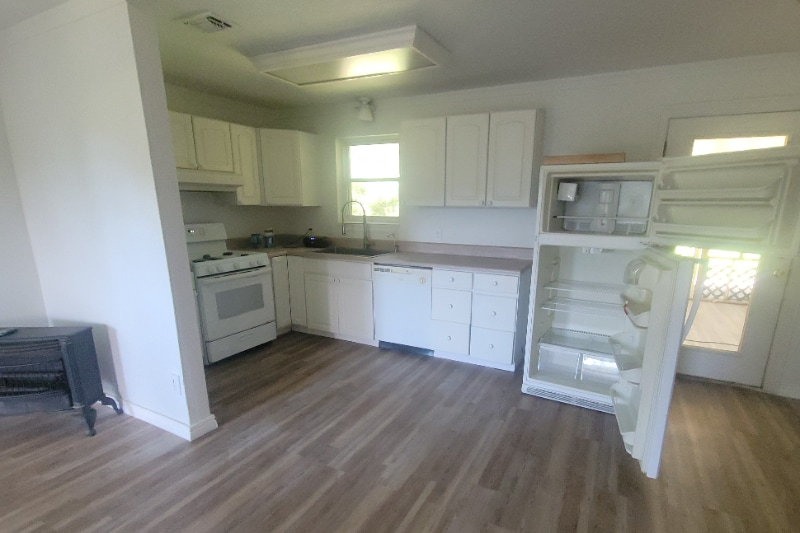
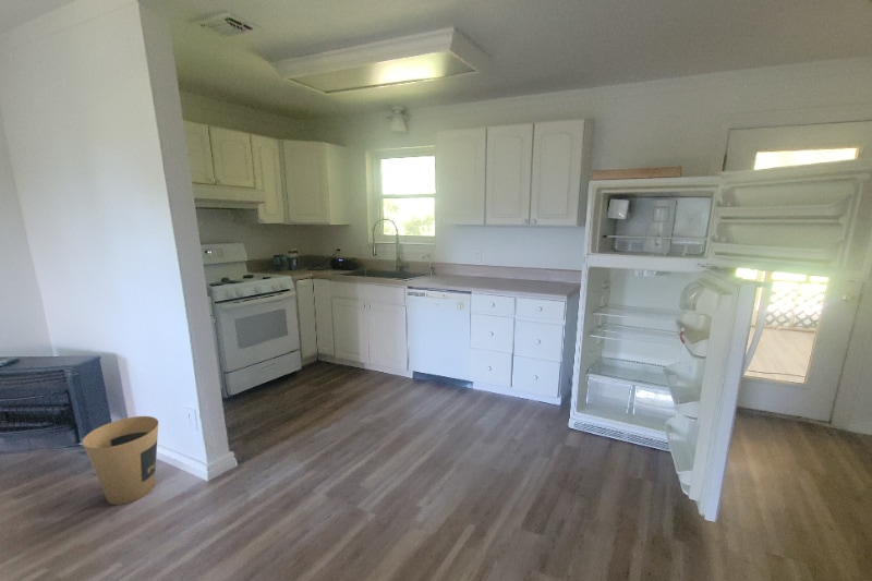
+ trash can [82,415,159,506]
